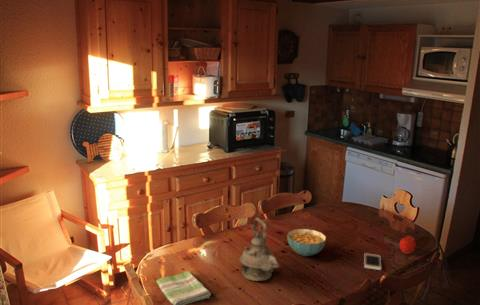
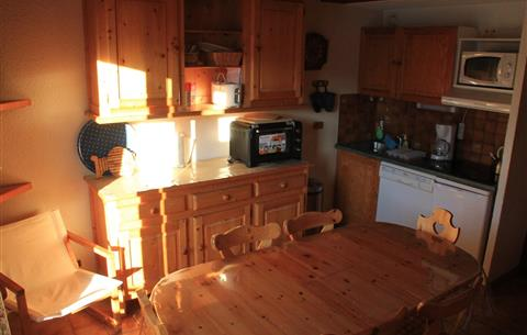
- fruit [398,233,417,255]
- dish towel [155,270,212,305]
- teapot [239,217,280,282]
- cereal bowl [286,228,327,257]
- cell phone [363,252,382,271]
